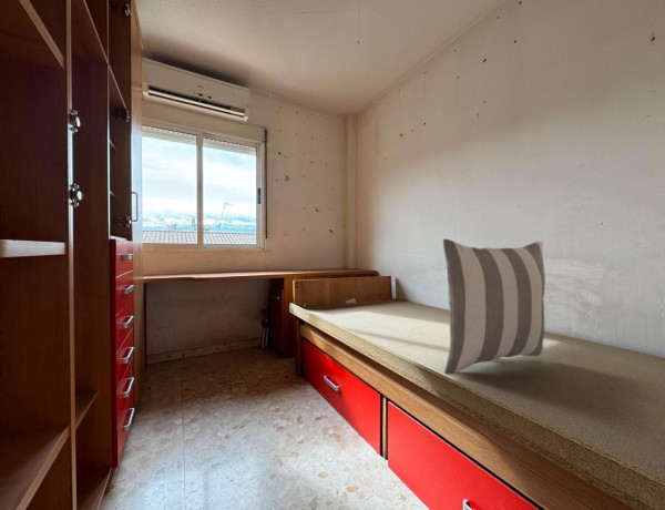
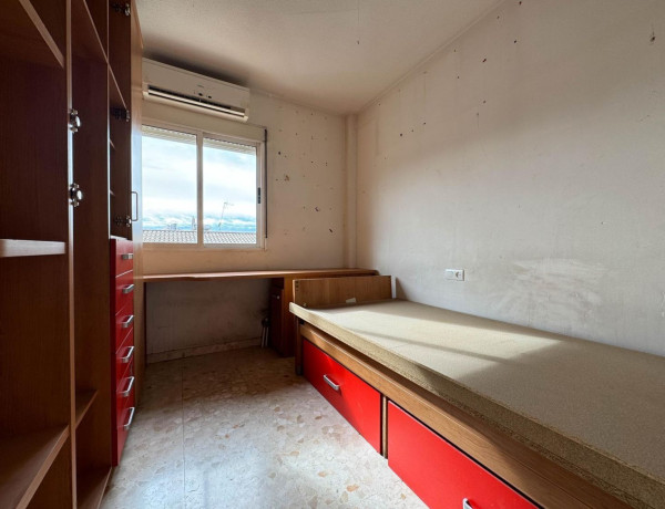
- pillow [442,238,546,375]
